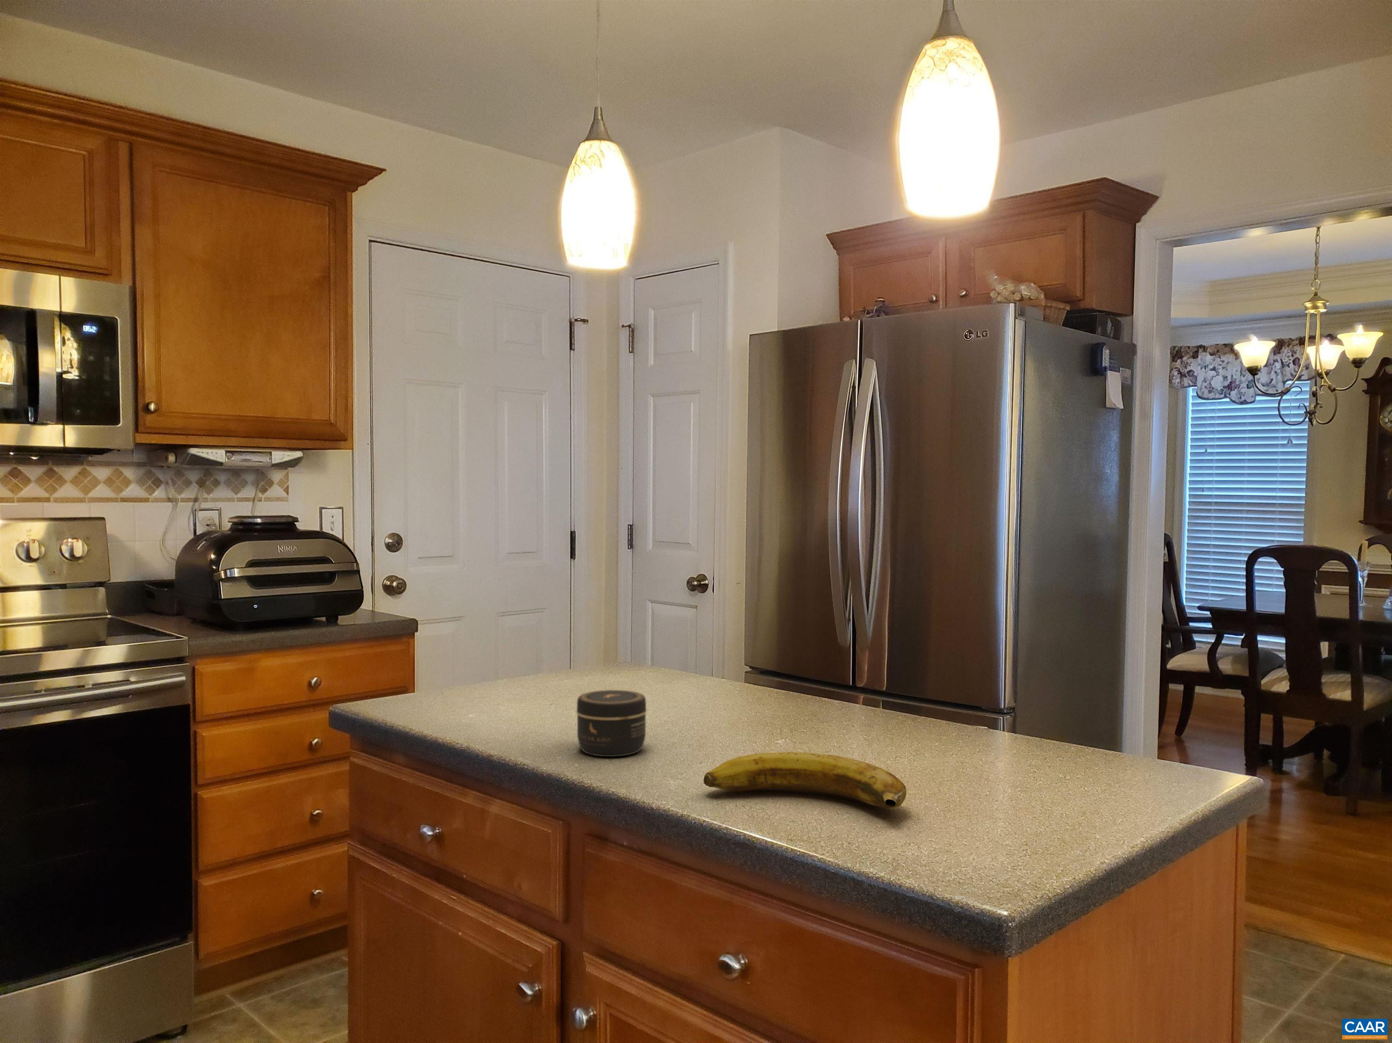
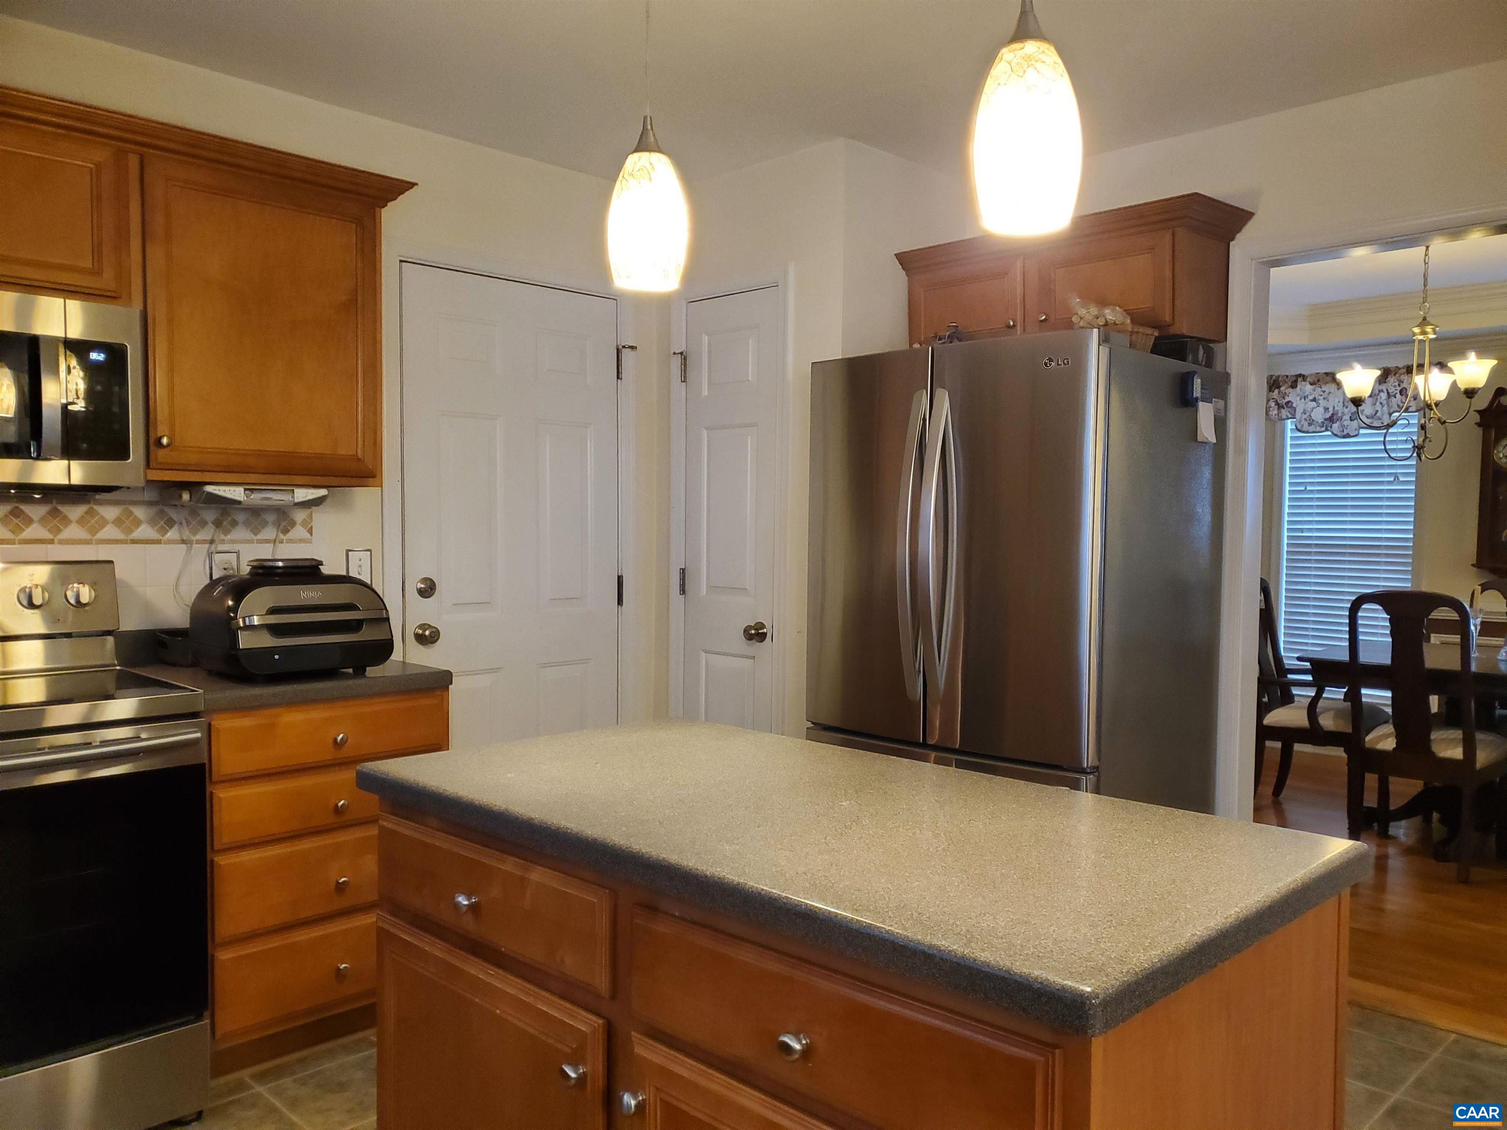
- jar [575,689,647,757]
- banana [704,752,906,809]
